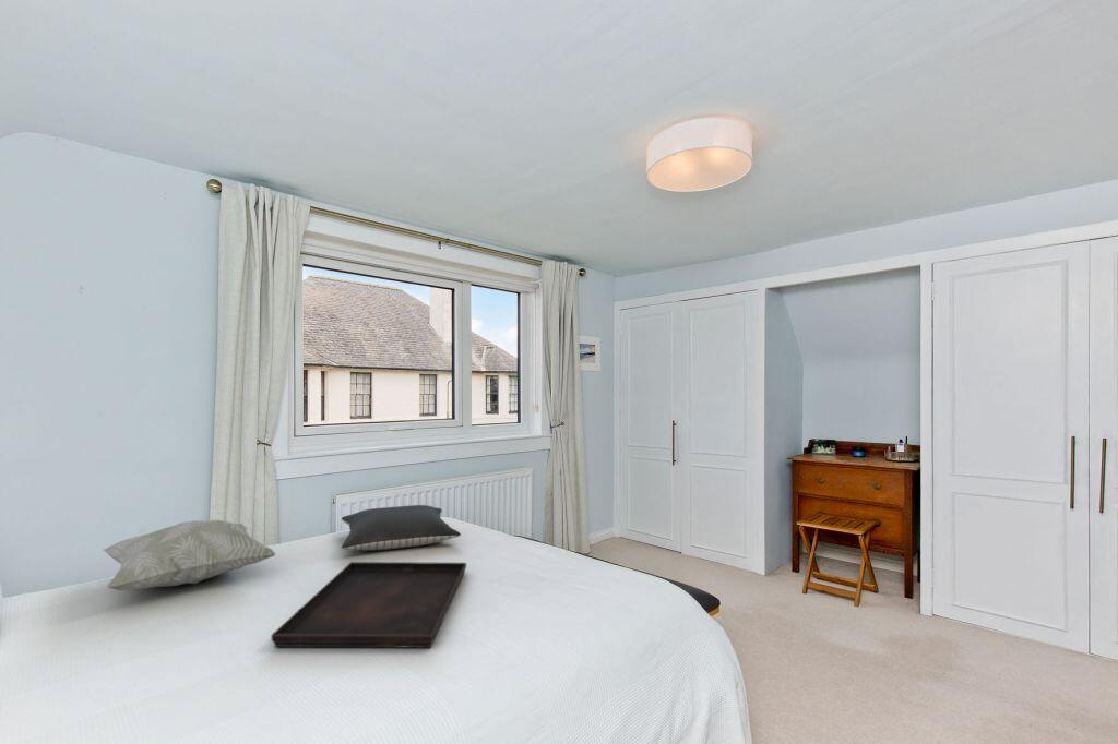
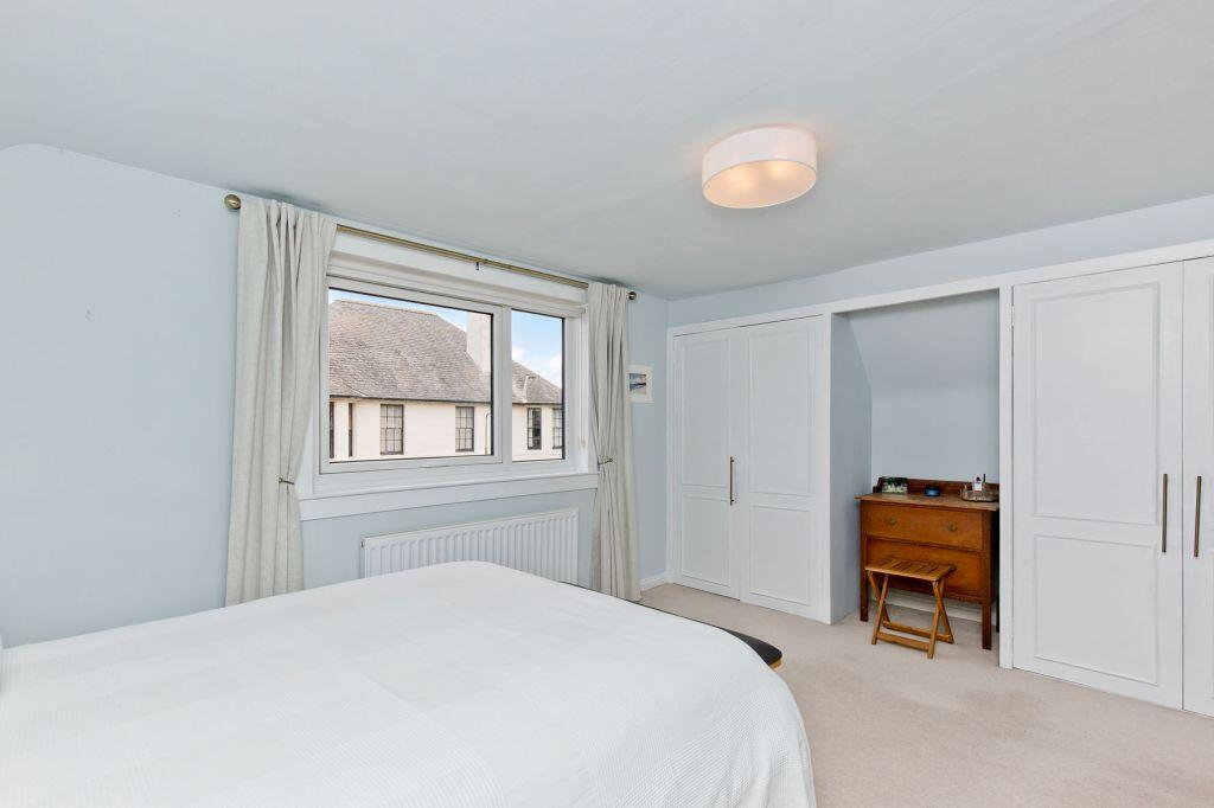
- decorative pillow [103,519,277,591]
- pillow [341,504,462,552]
- serving tray [271,561,467,649]
